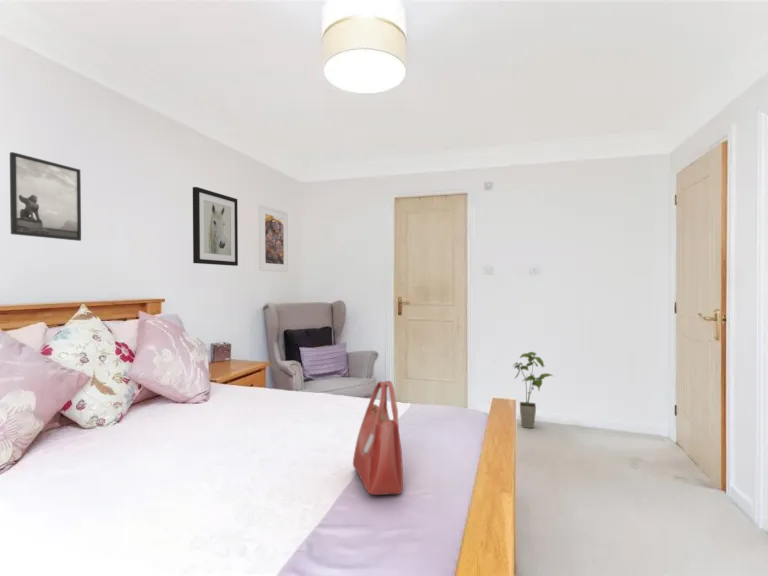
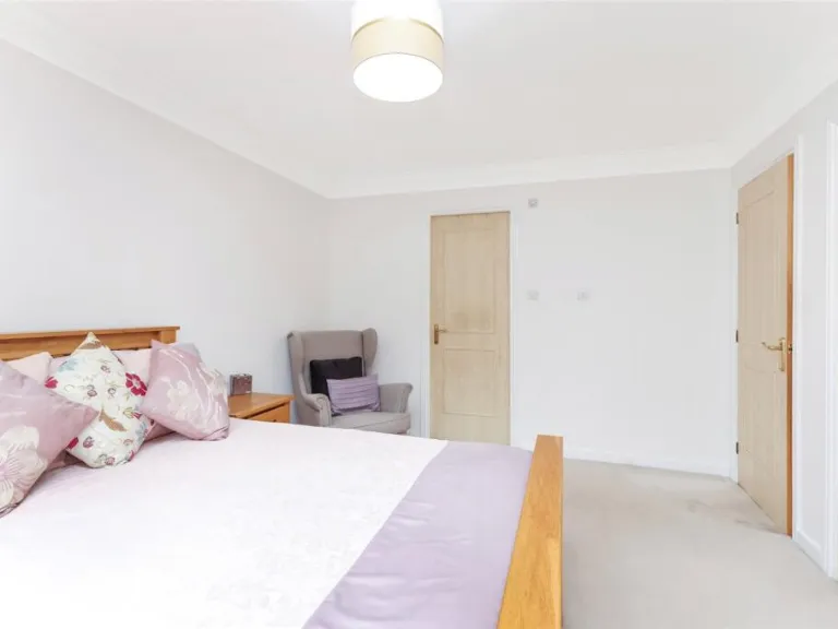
- house plant [511,351,555,429]
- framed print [9,151,82,242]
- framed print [258,203,289,273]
- wall art [192,186,239,267]
- handbag [352,380,404,496]
